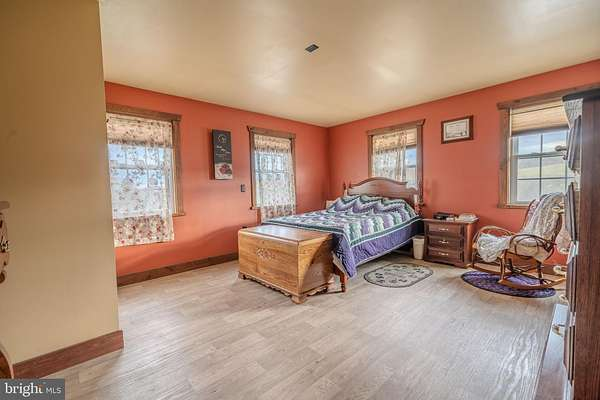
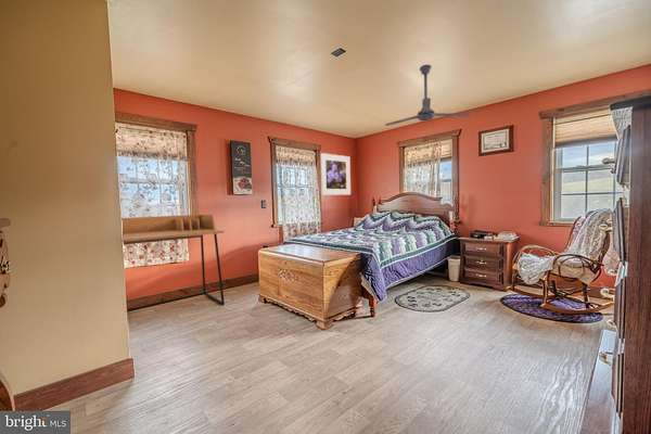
+ desk [120,214,226,312]
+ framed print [319,152,352,195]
+ ceiling fan [384,64,473,127]
